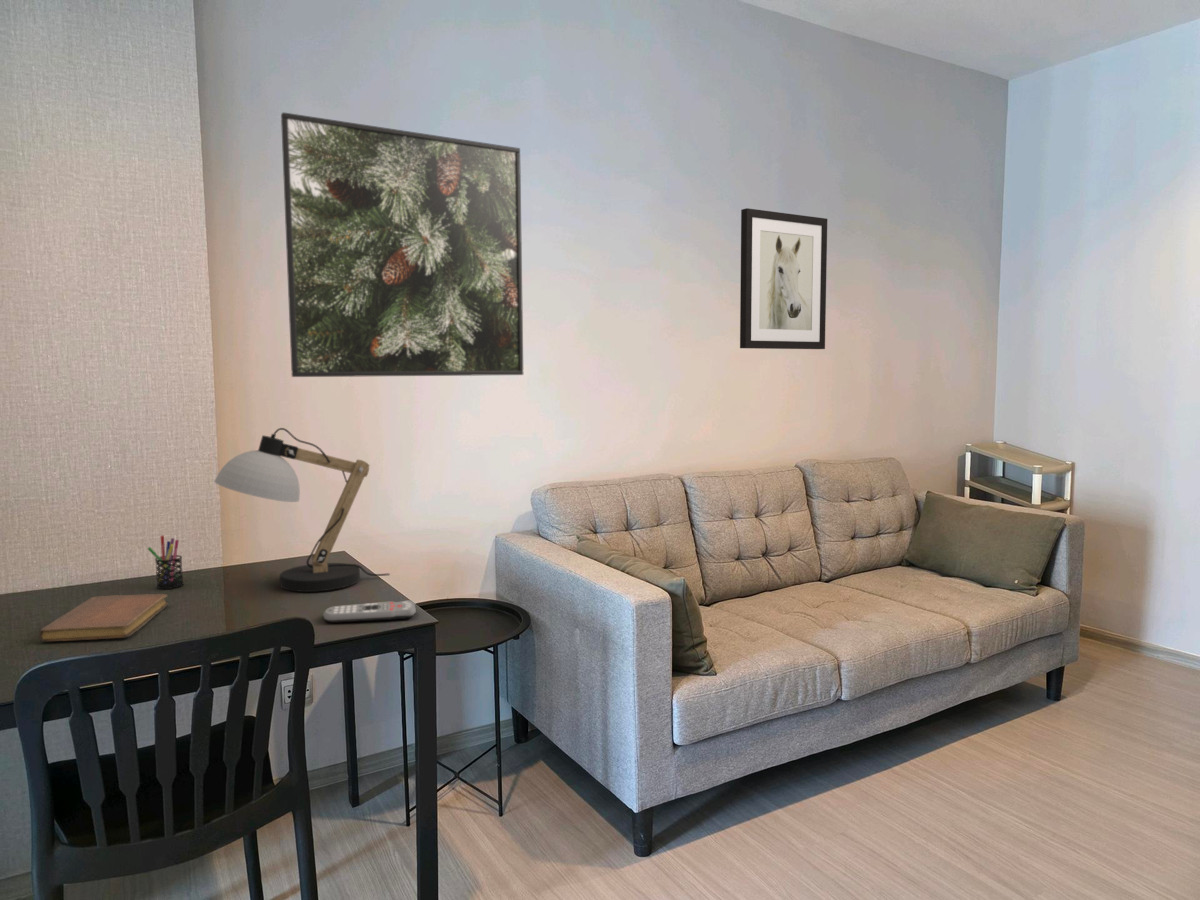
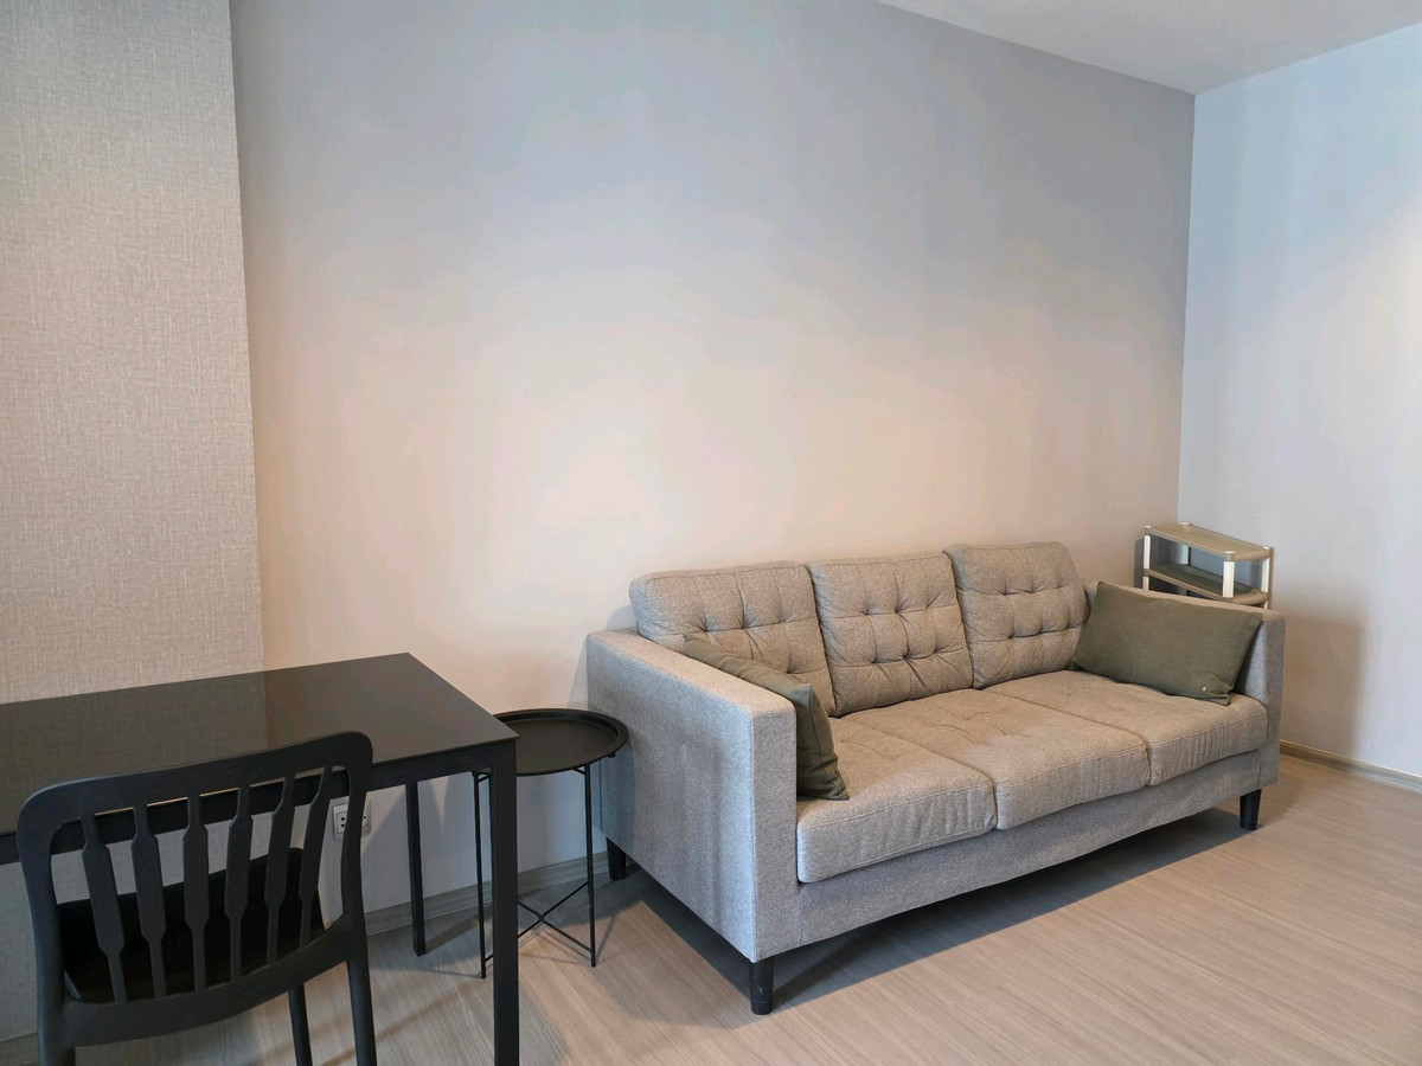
- notebook [38,593,169,643]
- wall art [739,207,828,350]
- pen holder [147,535,184,590]
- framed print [280,111,524,378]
- remote control [322,599,417,623]
- desk lamp [213,427,390,593]
